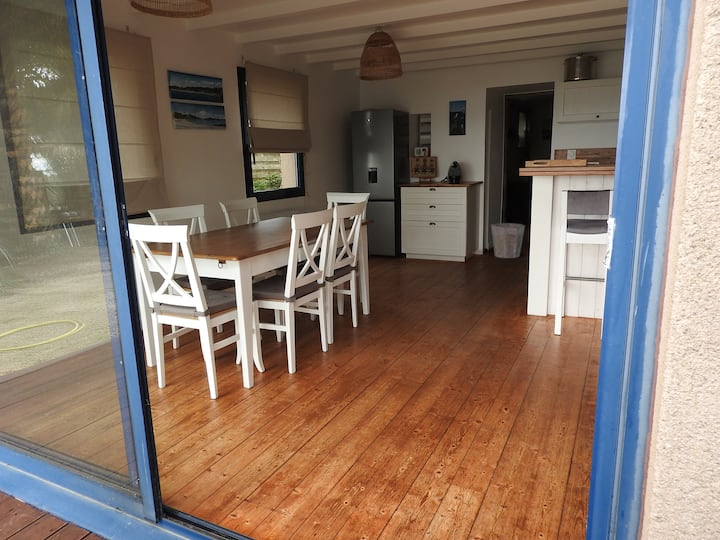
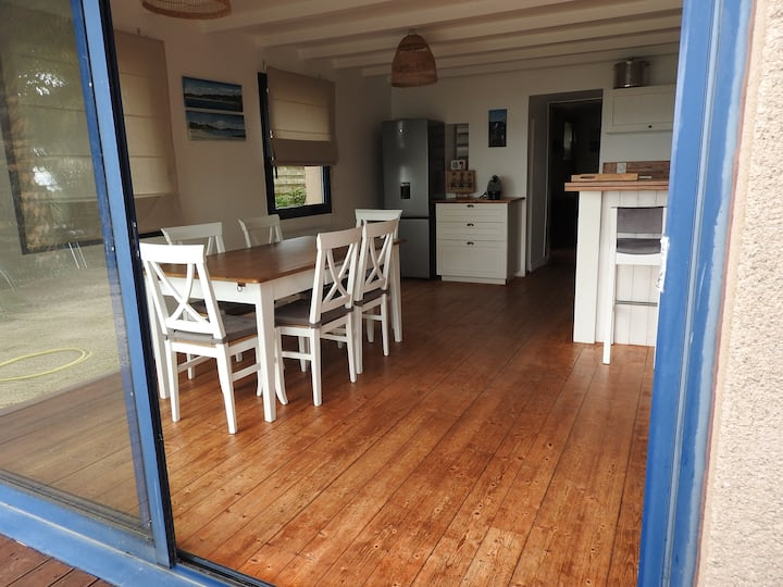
- waste bin [490,222,526,259]
